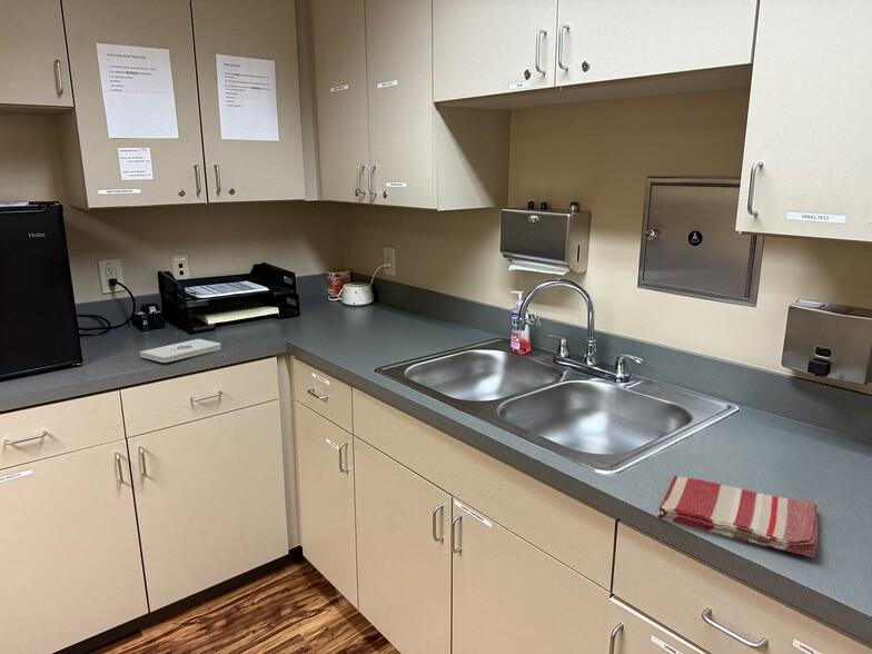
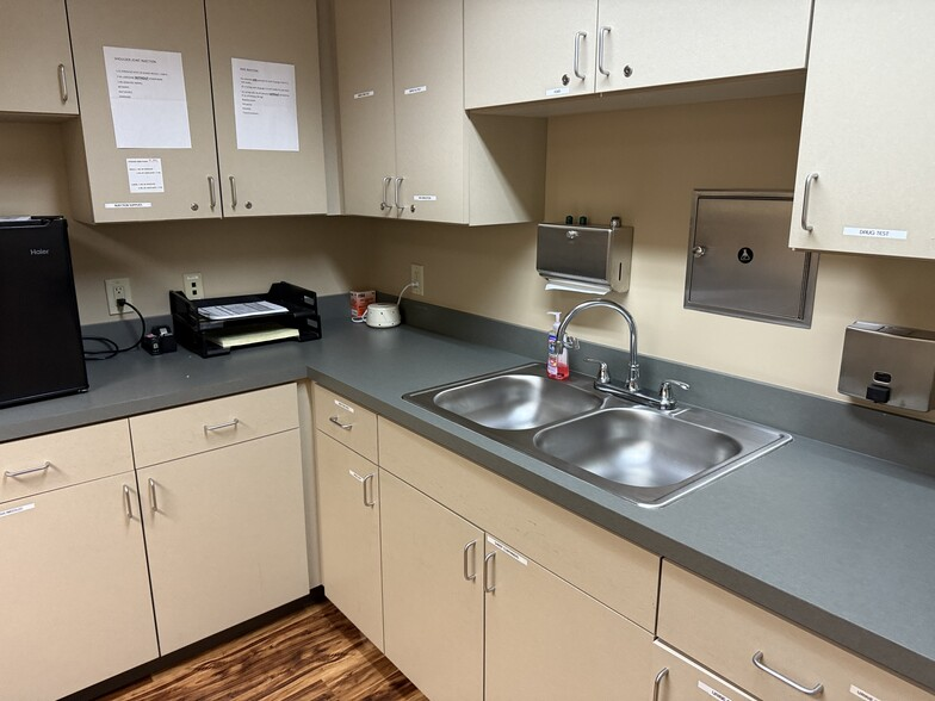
- dish towel [656,475,819,558]
- notepad [139,338,222,364]
